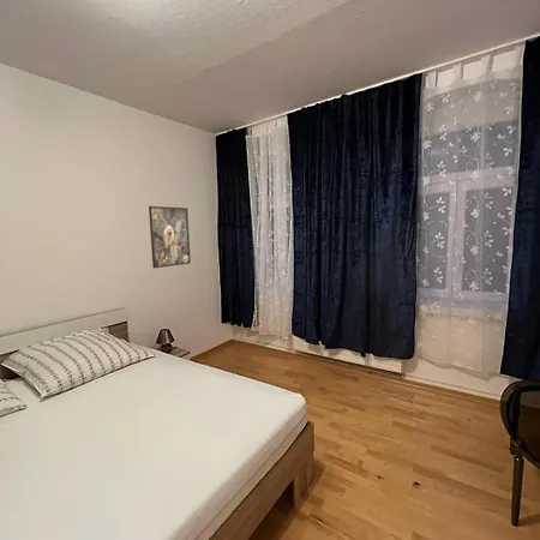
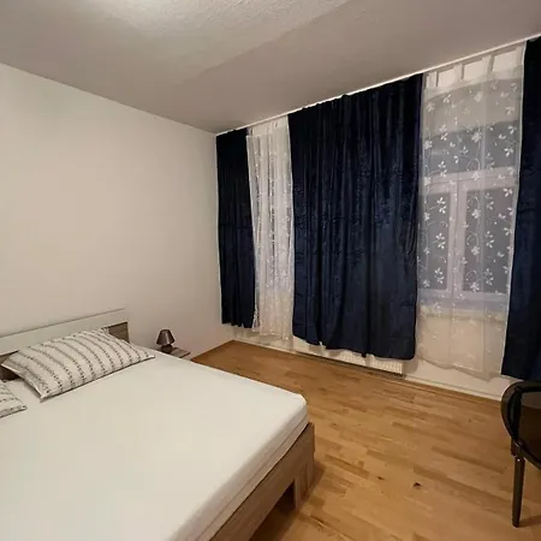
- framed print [148,205,192,269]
